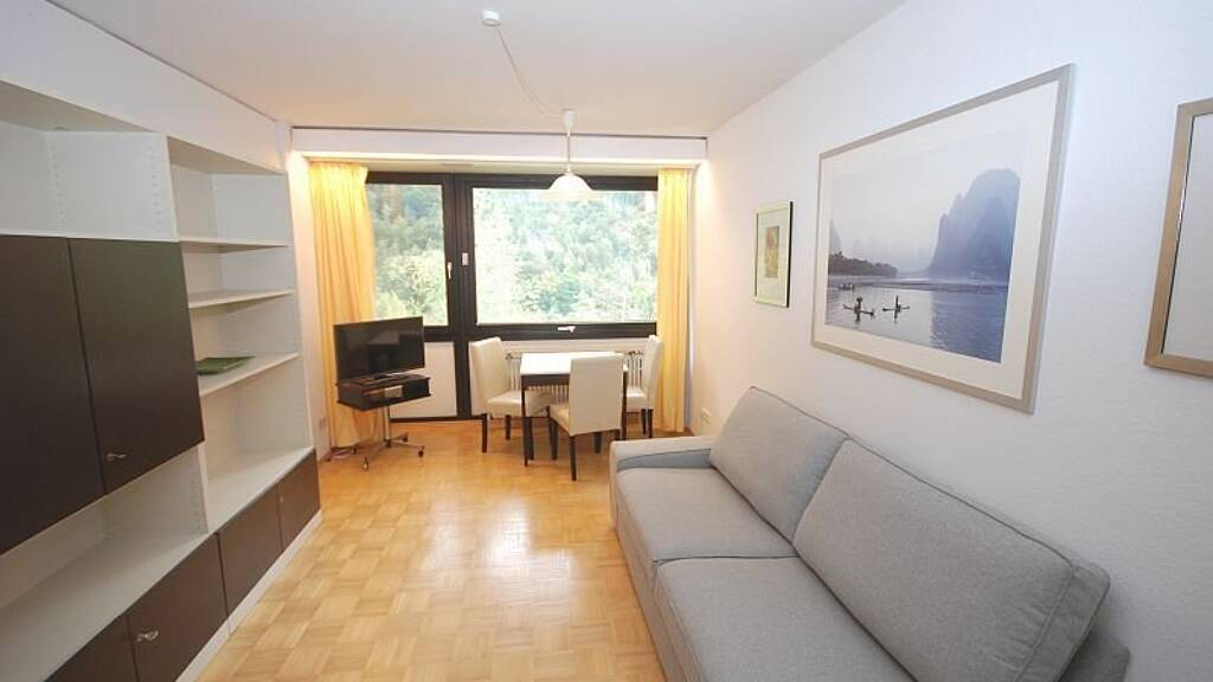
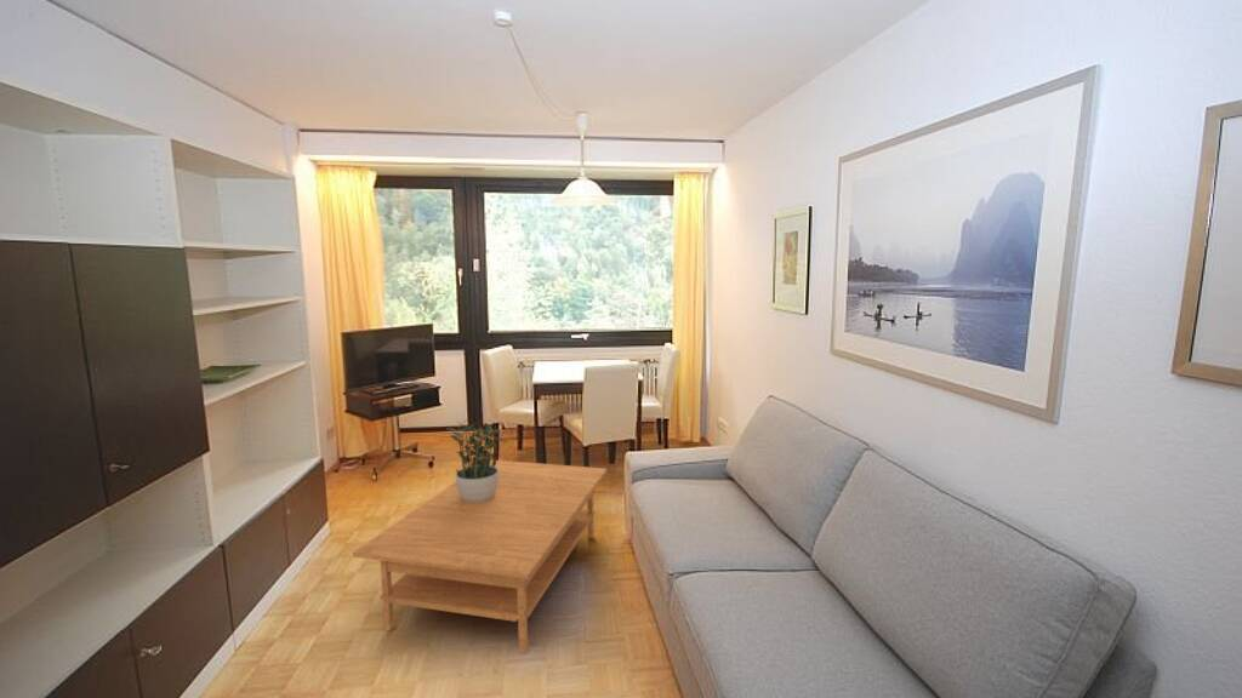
+ coffee table [352,459,608,653]
+ potted plant [446,420,506,503]
